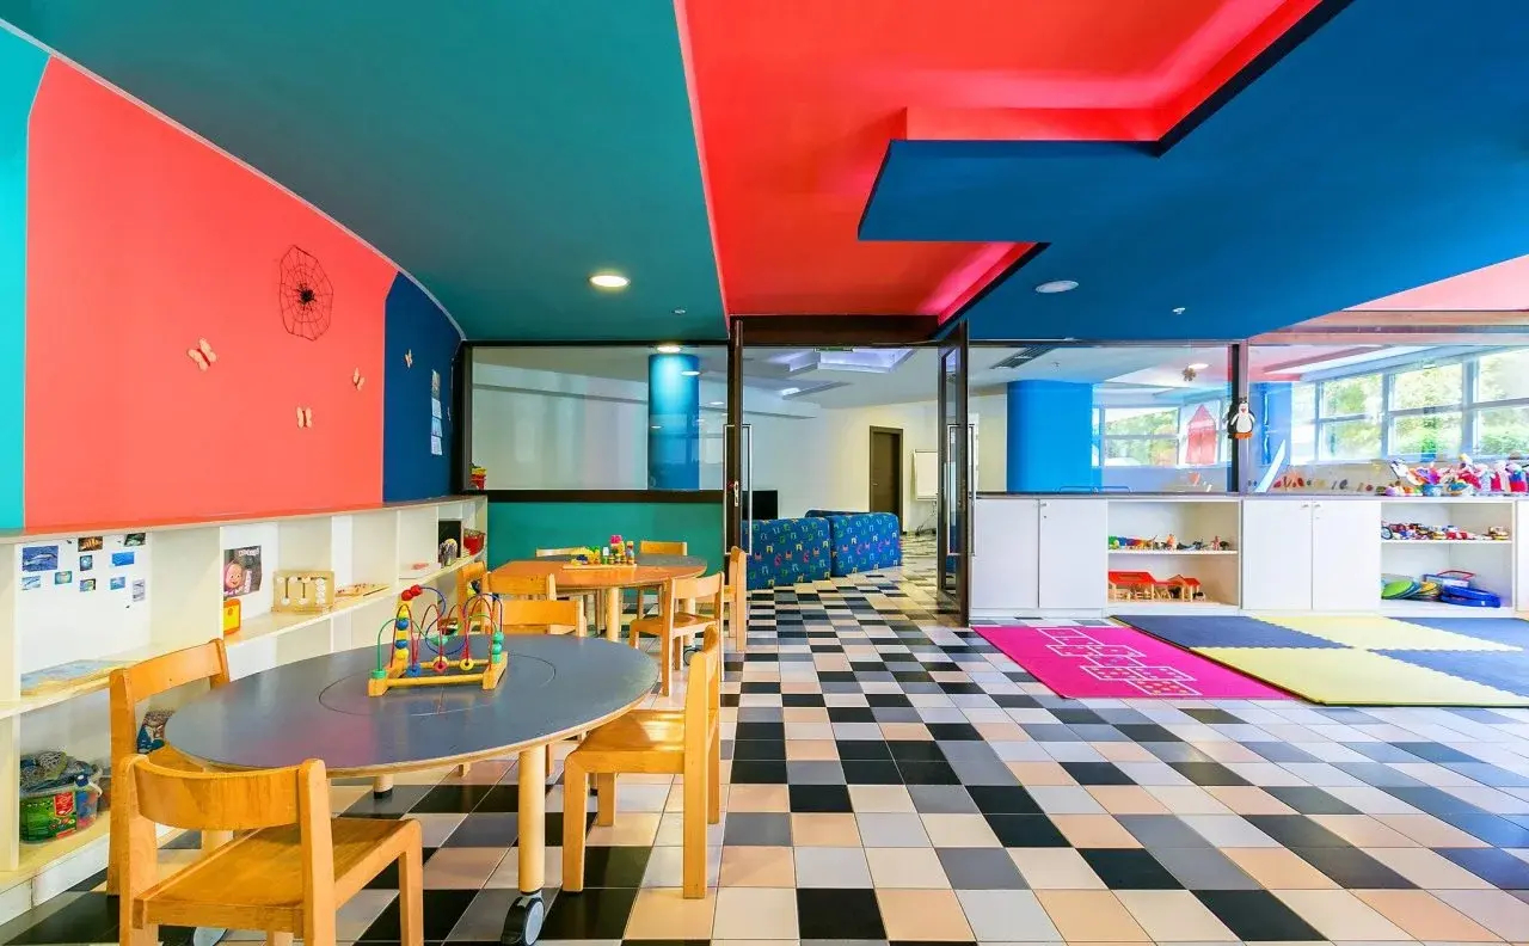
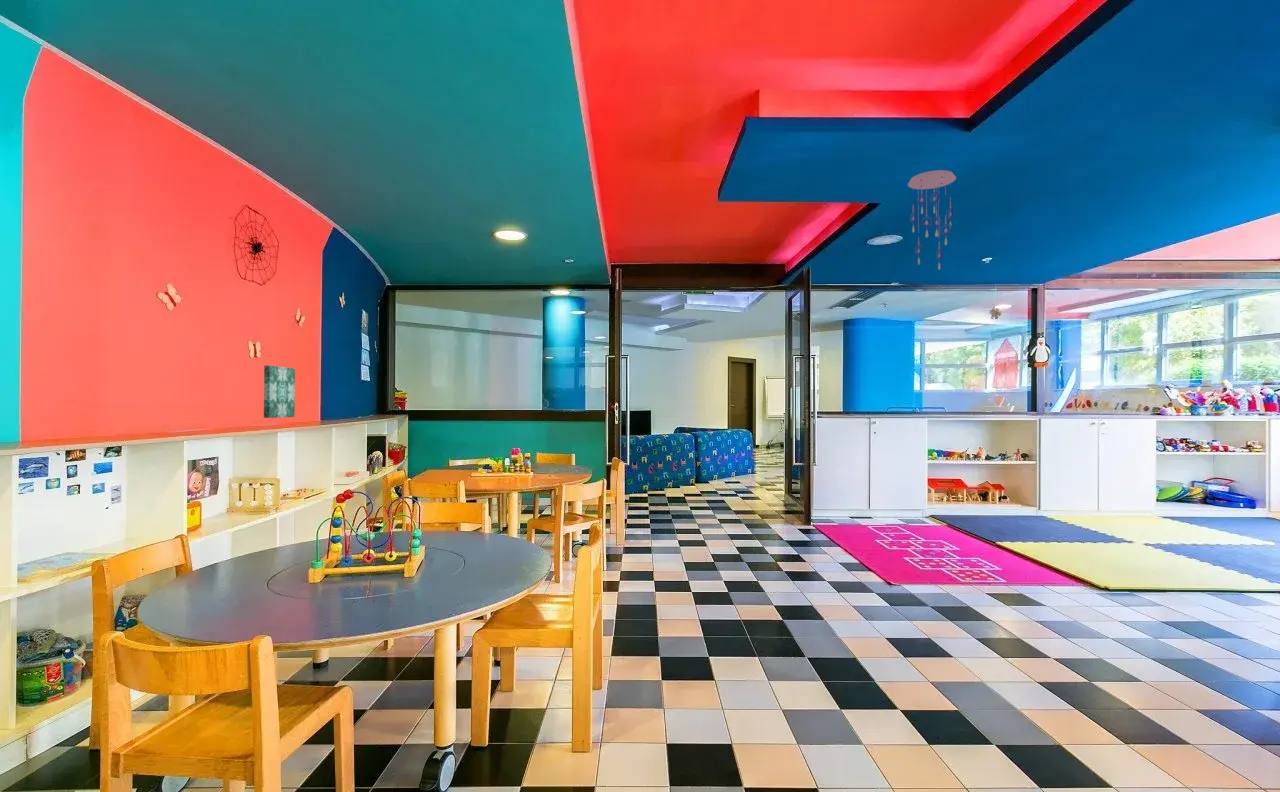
+ ceiling mobile [907,169,957,271]
+ wall art [263,365,296,419]
